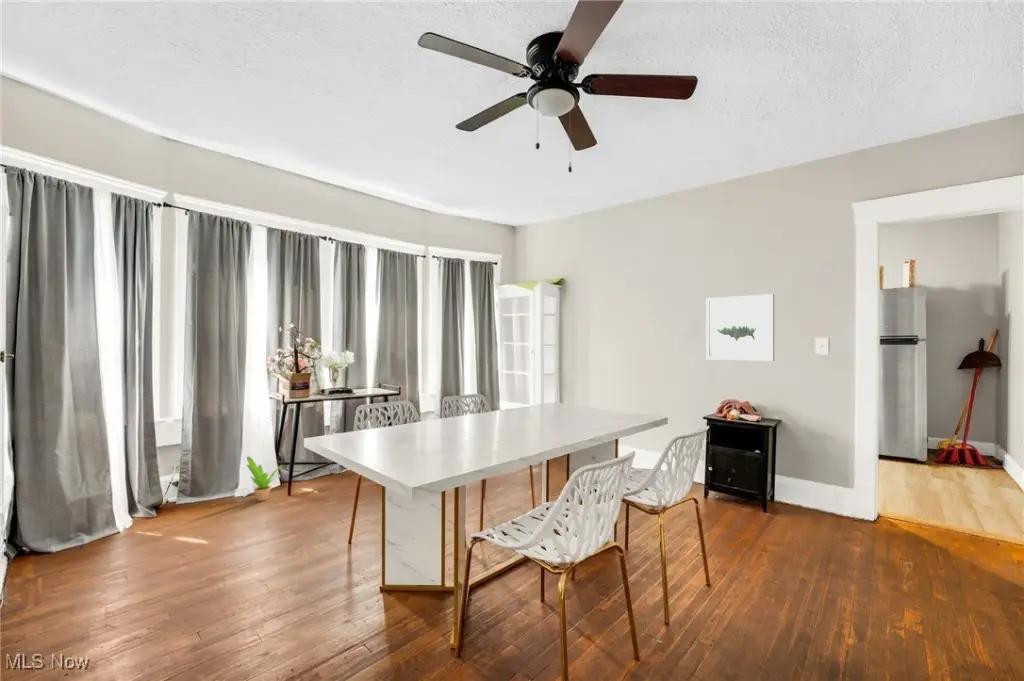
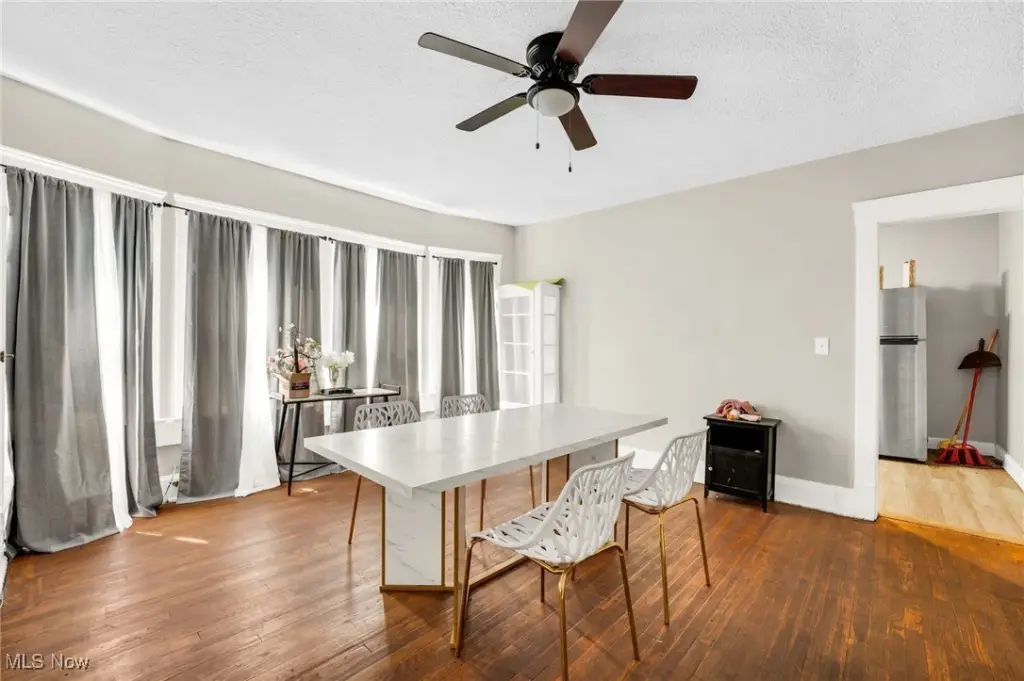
- wall art [705,293,775,362]
- potted plant [246,455,284,502]
